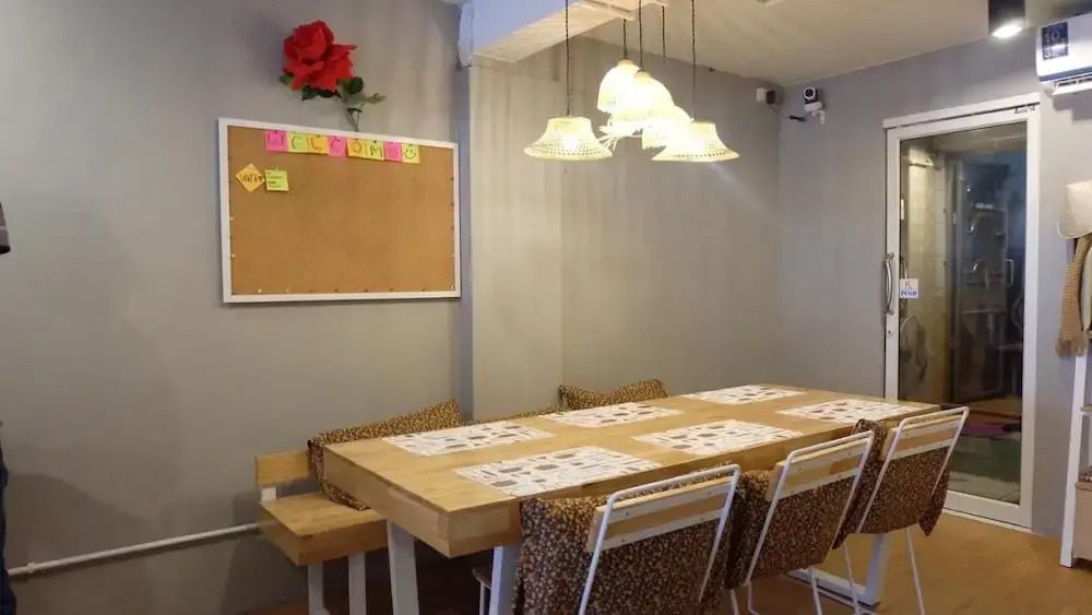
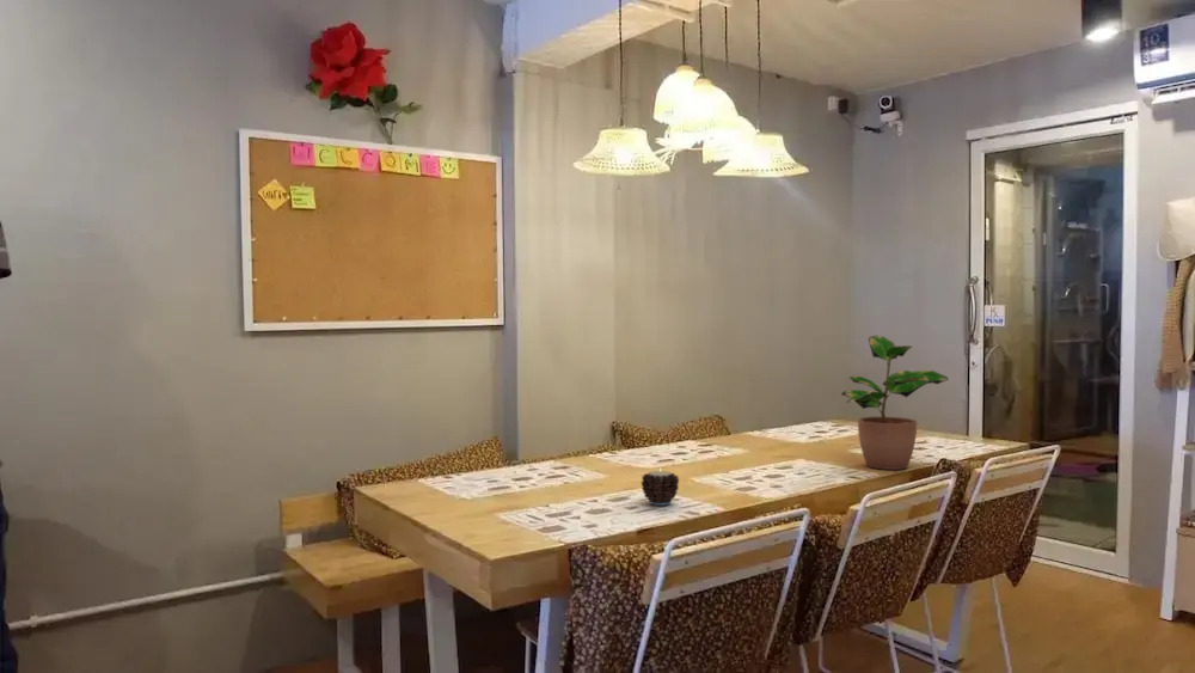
+ candle [641,466,680,507]
+ potted plant [840,335,950,471]
